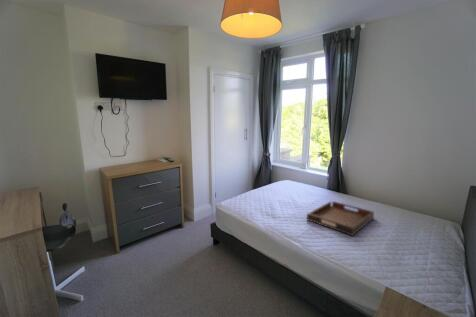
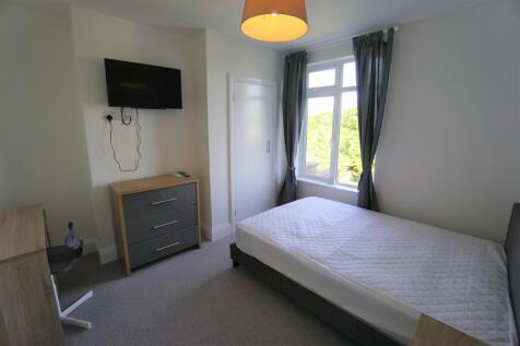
- serving tray [306,200,375,237]
